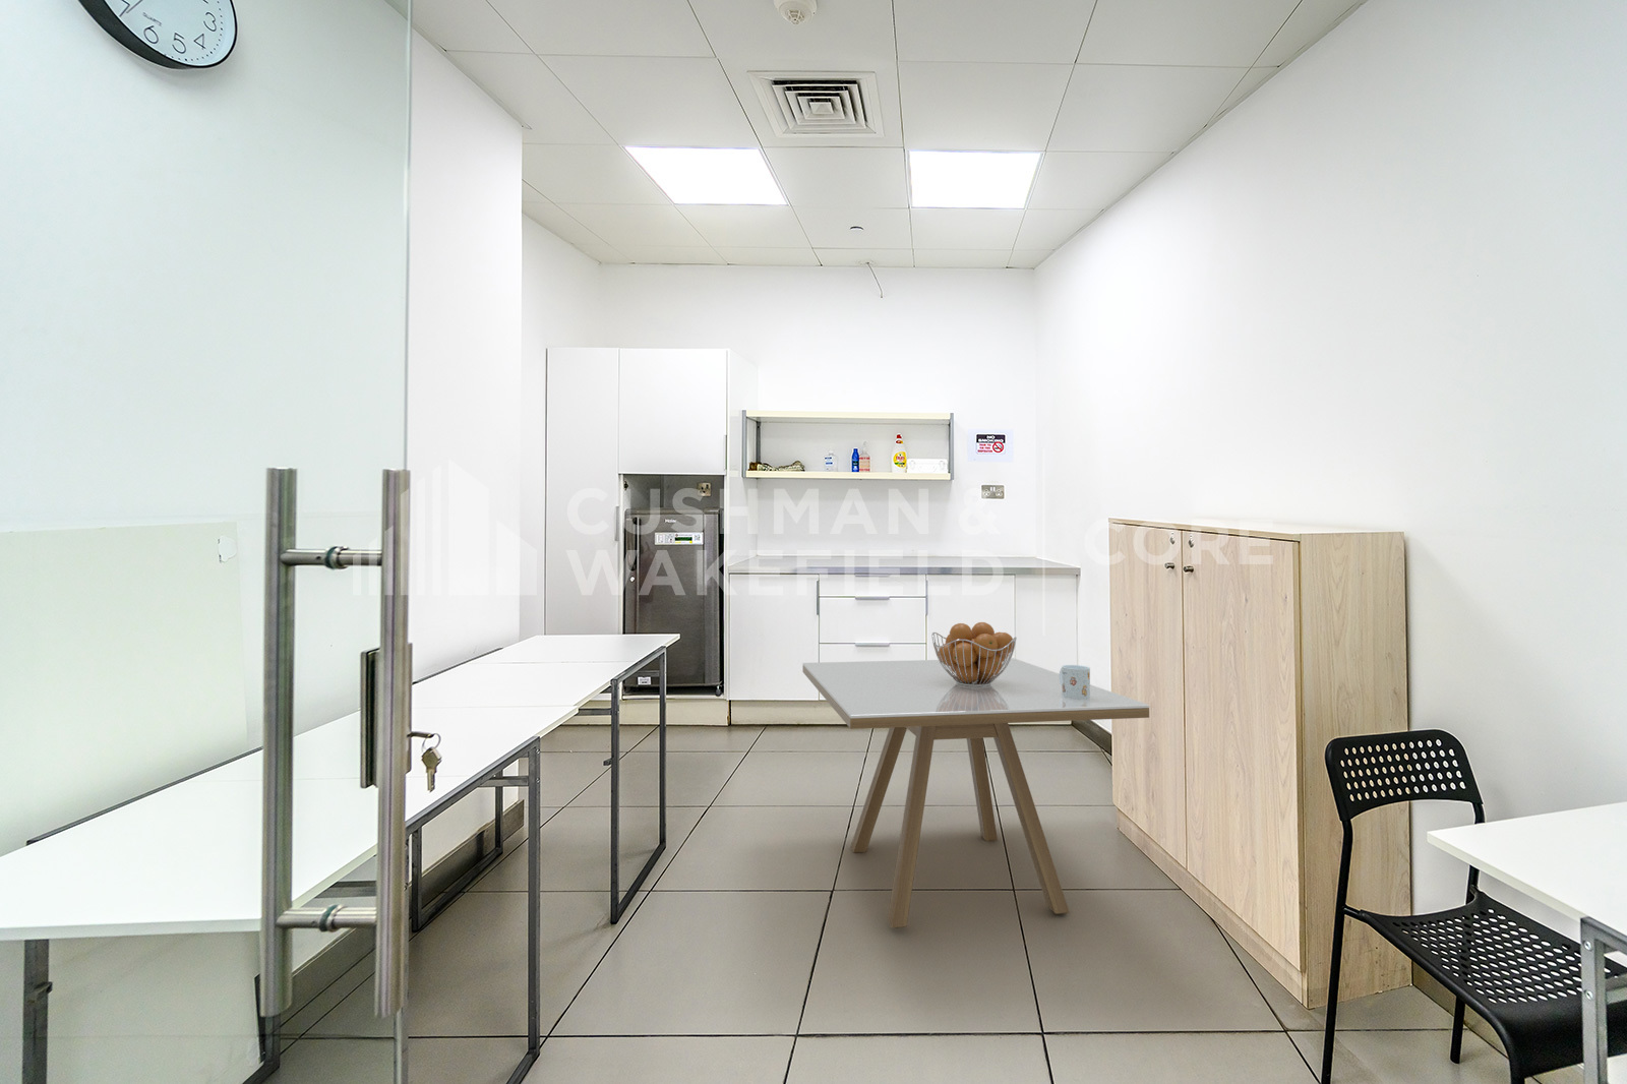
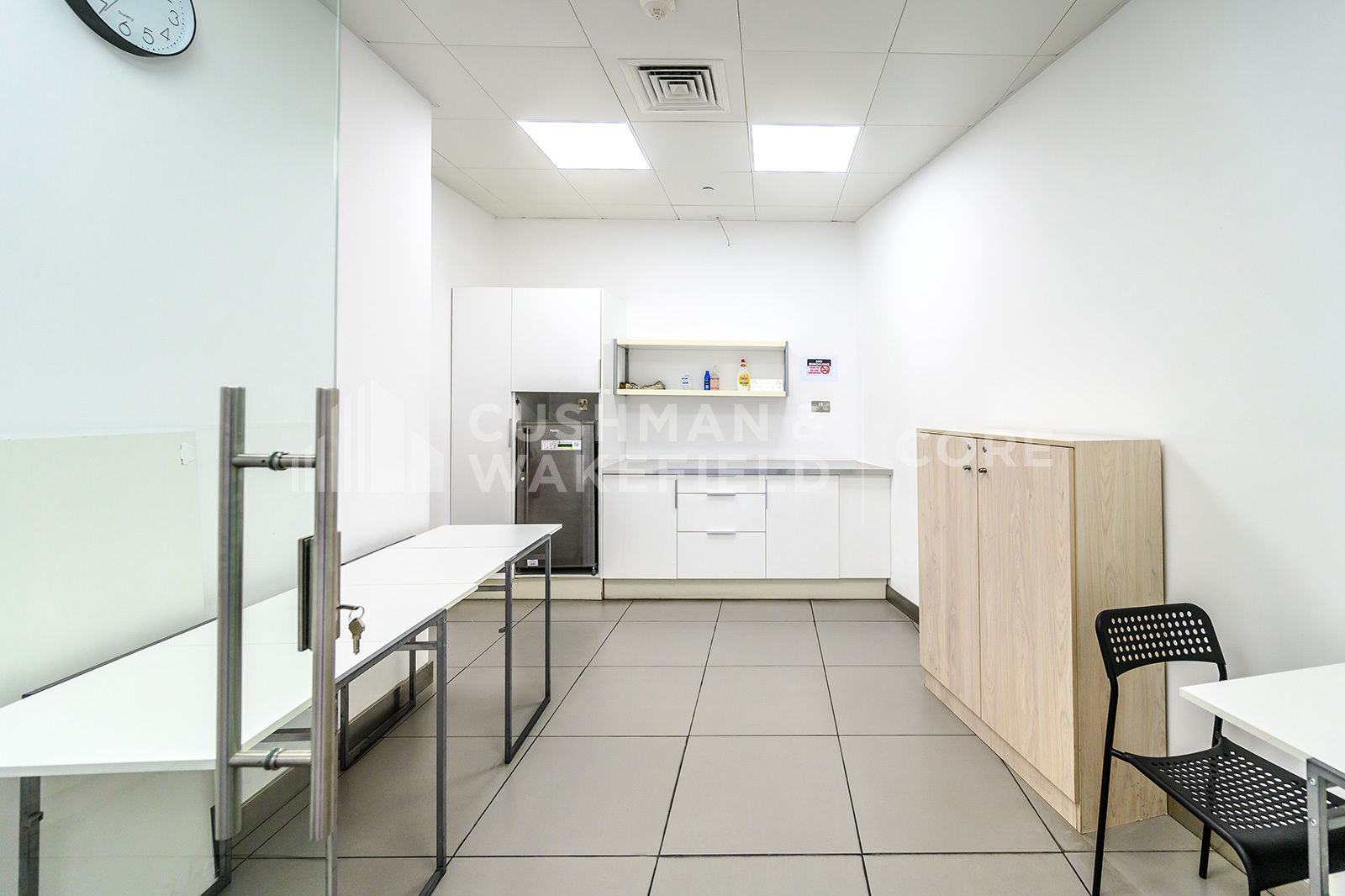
- mug [1058,664,1091,699]
- fruit basket [930,622,1017,686]
- dining table [801,657,1150,929]
